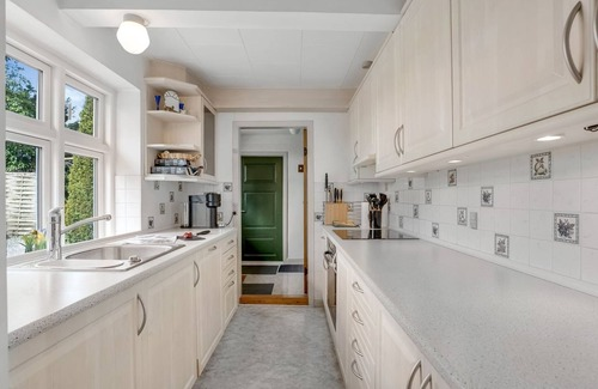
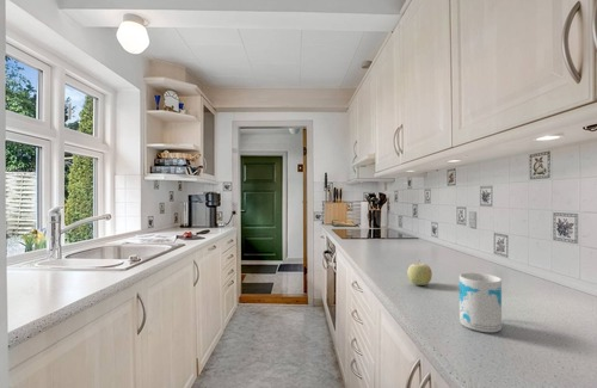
+ mug [458,271,503,333]
+ fruit [406,259,433,287]
